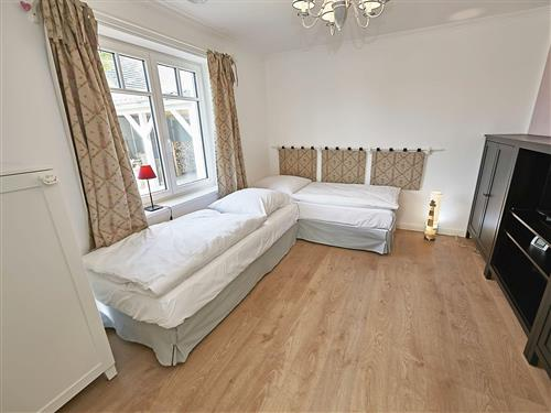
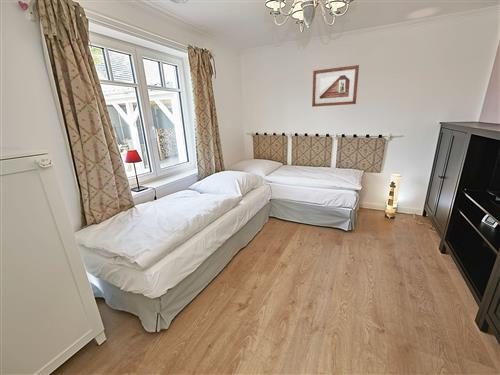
+ picture frame [311,64,360,108]
